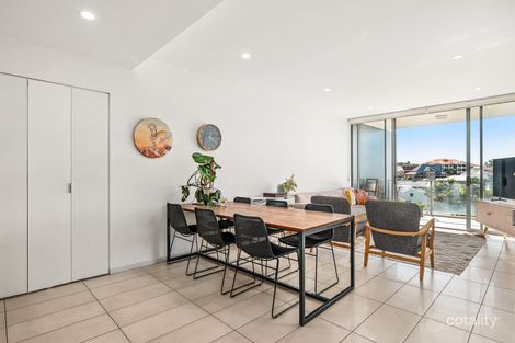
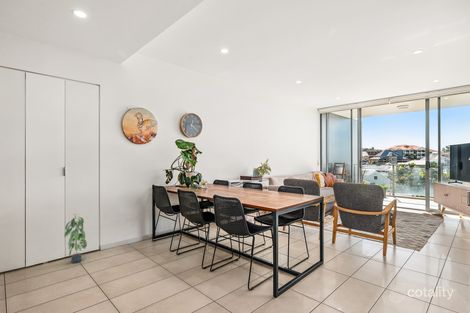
+ potted plant [63,213,88,264]
